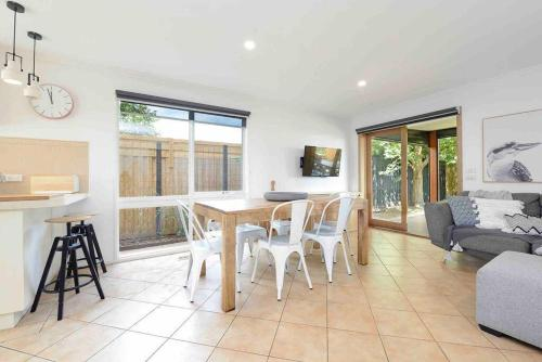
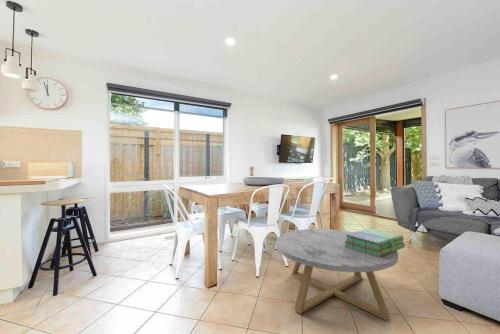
+ coffee table [275,228,399,322]
+ stack of books [344,227,406,257]
